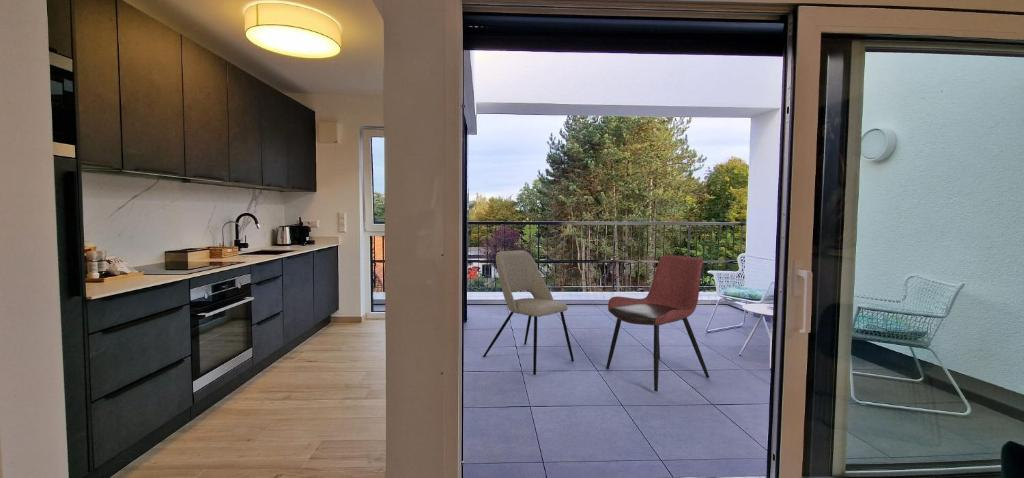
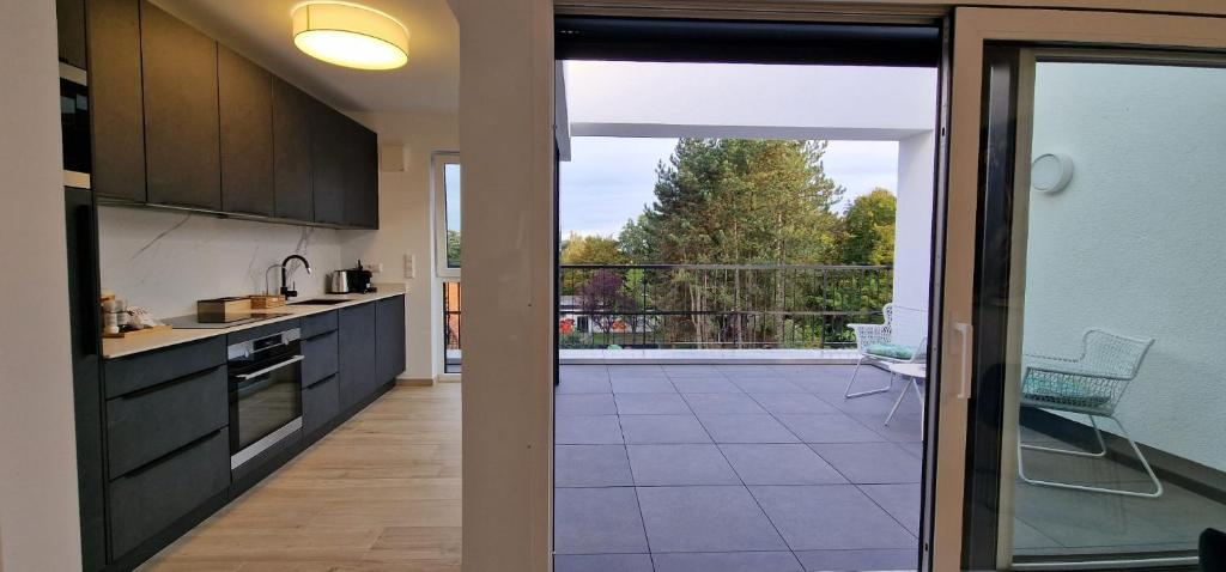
- dining chair [605,254,710,393]
- dining chair [482,249,575,376]
